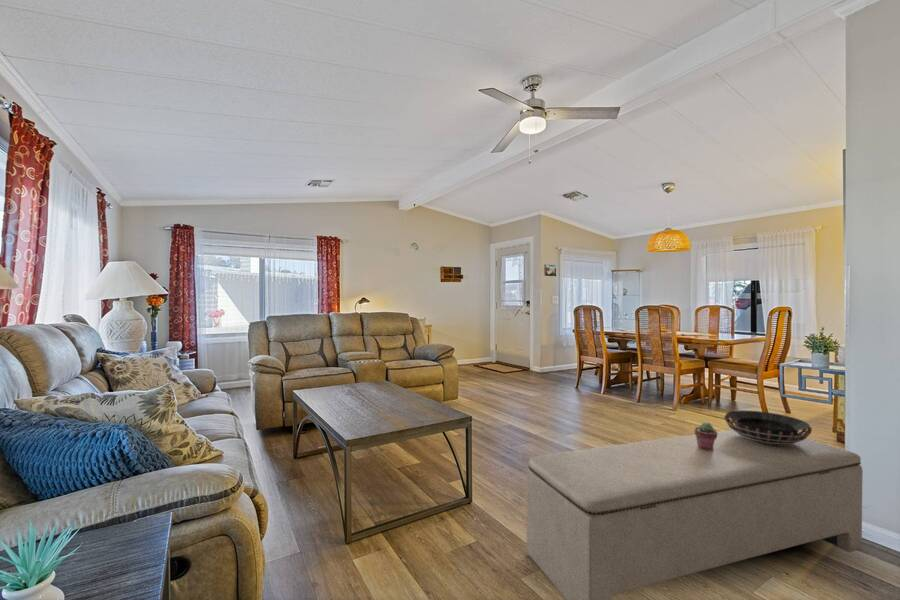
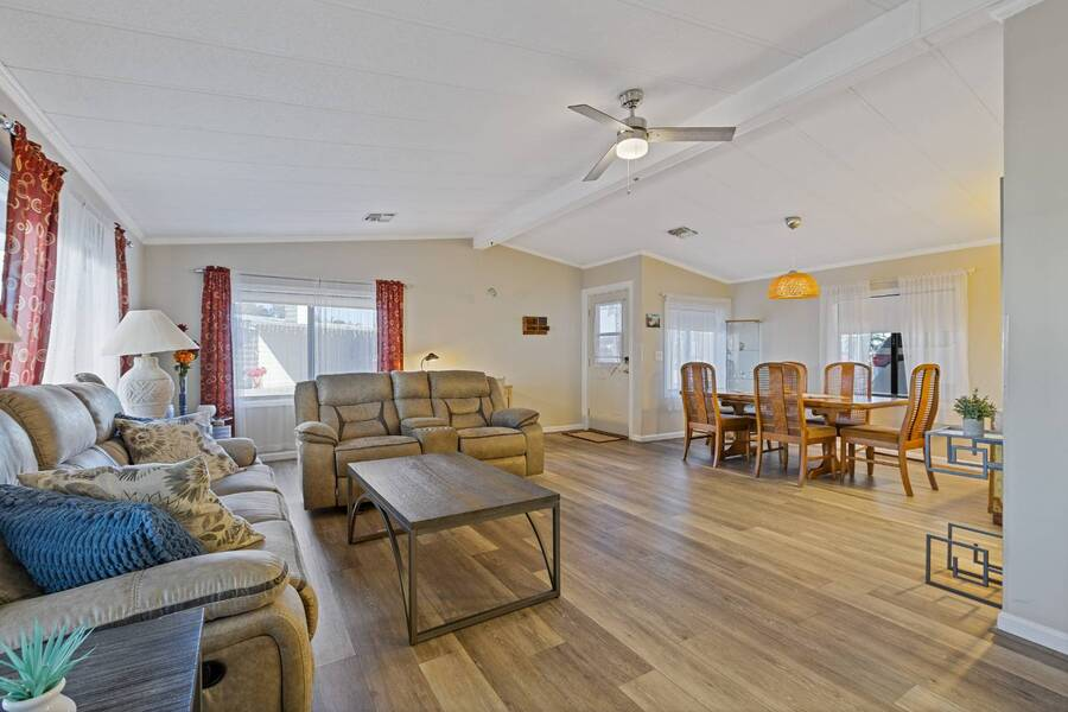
- bench [526,429,864,600]
- decorative bowl [723,410,813,444]
- potted succulent [694,422,717,451]
